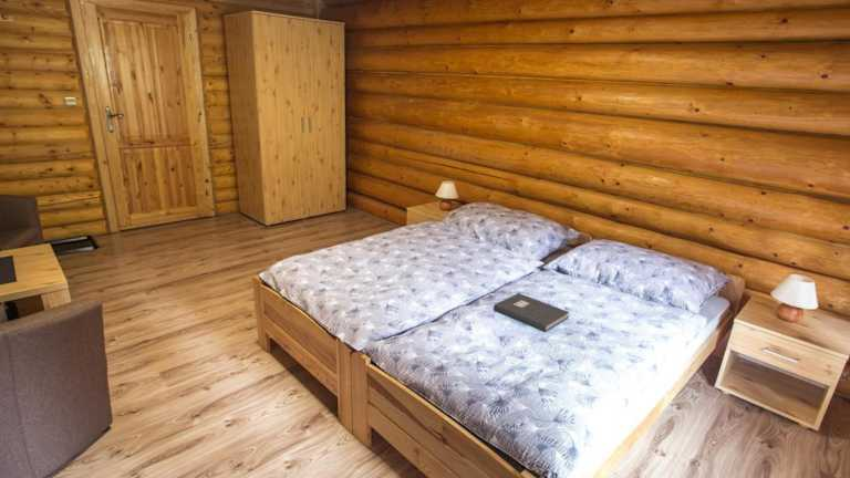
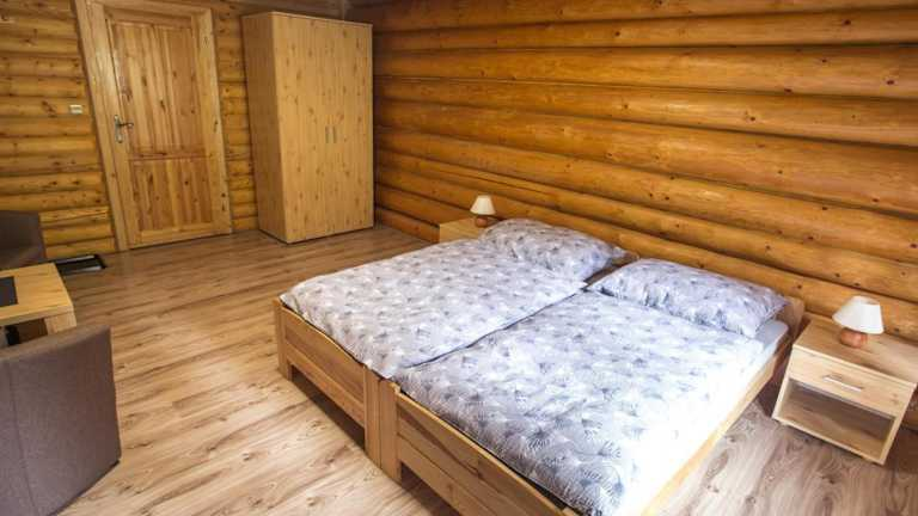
- book [493,292,570,333]
